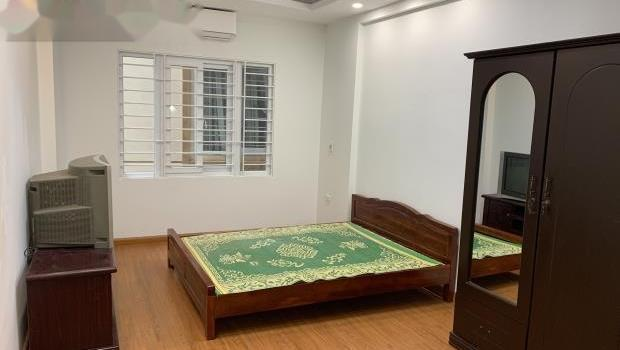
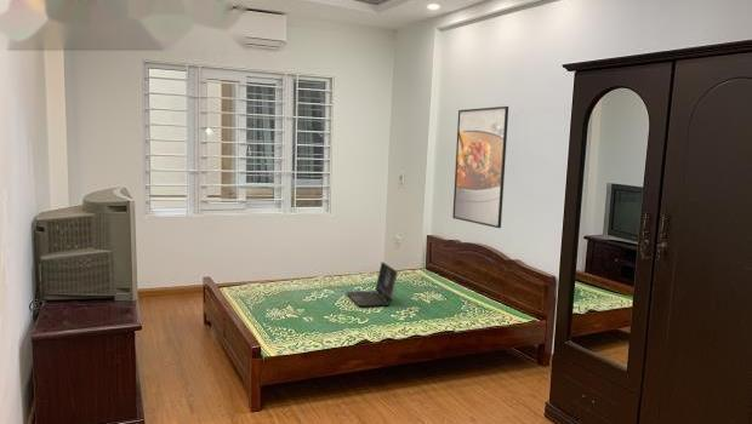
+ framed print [451,105,509,229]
+ laptop computer [344,260,399,308]
